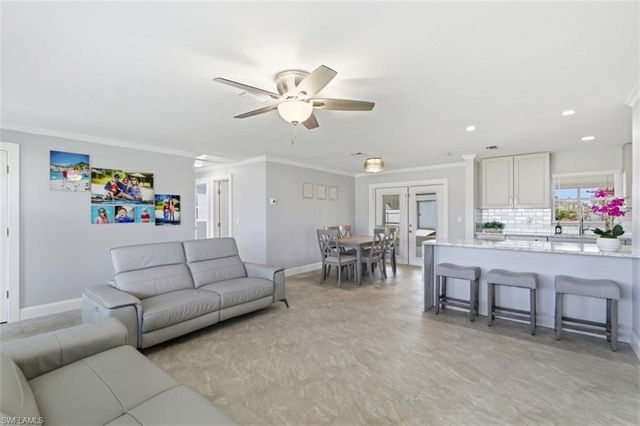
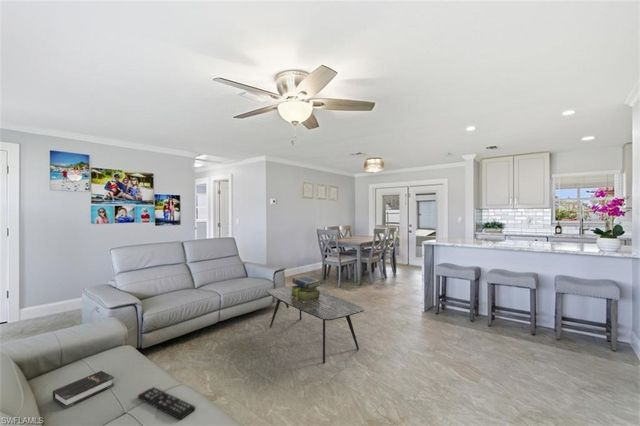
+ remote control [137,386,196,421]
+ hardback book [52,370,115,410]
+ stack of books [290,275,321,303]
+ coffee table [266,285,365,364]
